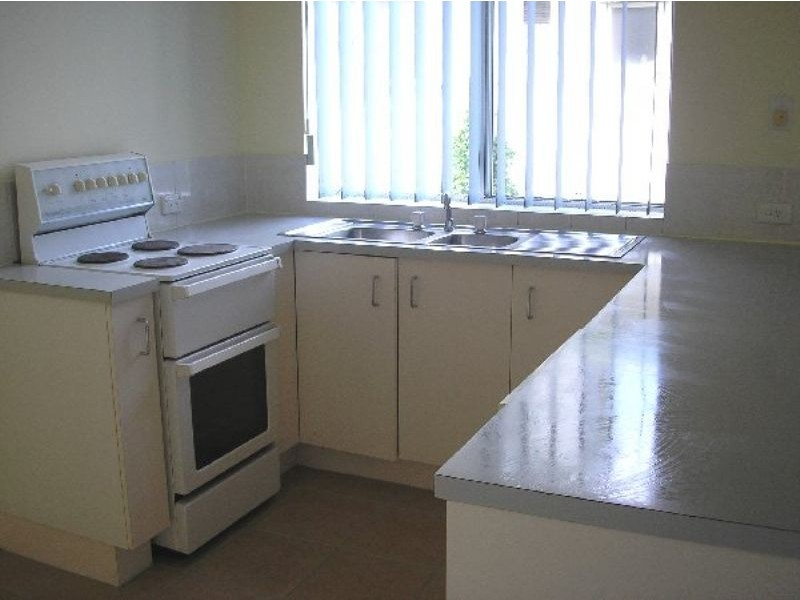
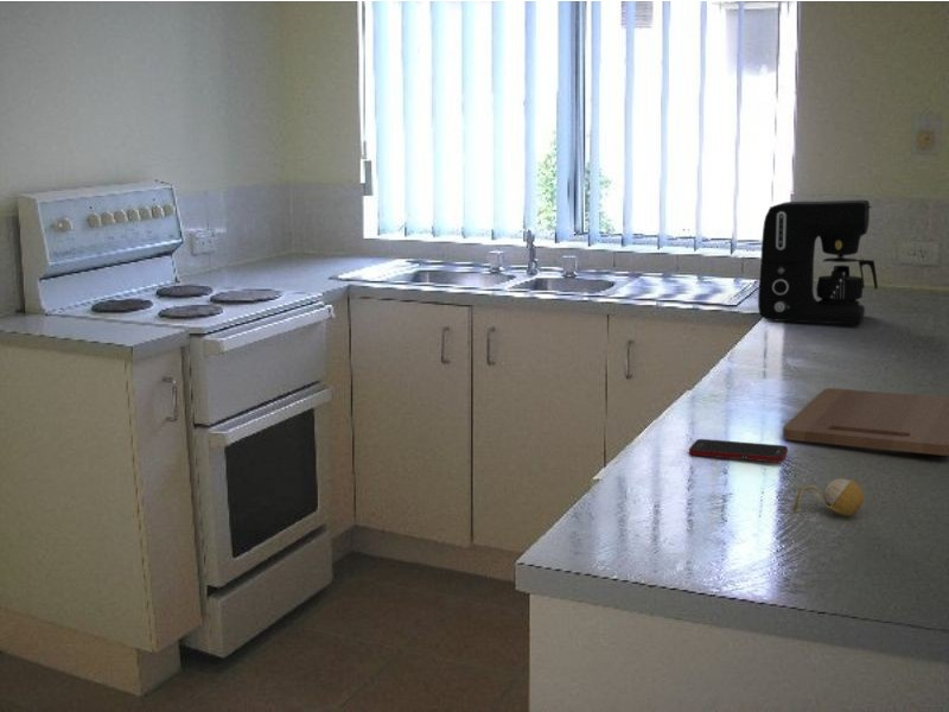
+ fruit [792,478,865,516]
+ cutting board [782,387,949,457]
+ coffee maker [757,199,879,325]
+ cell phone [688,438,789,464]
